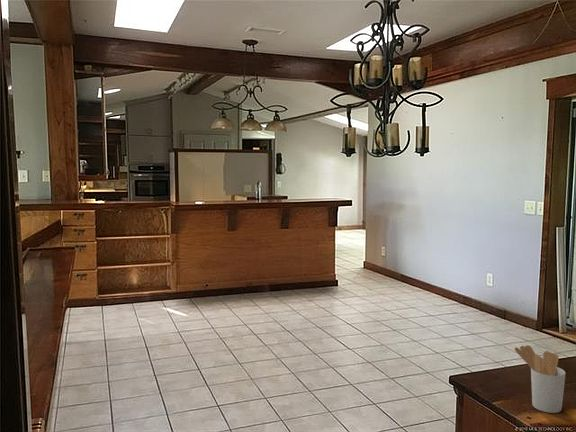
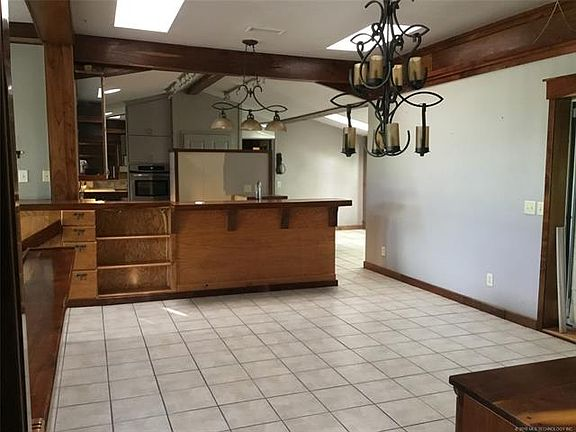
- utensil holder [514,344,567,414]
